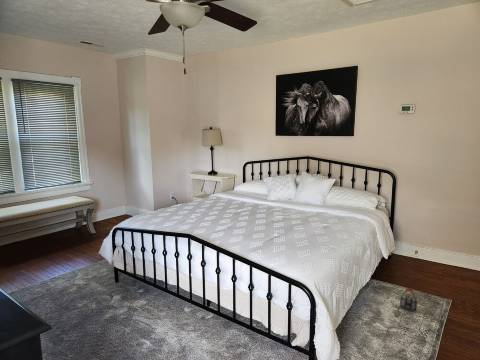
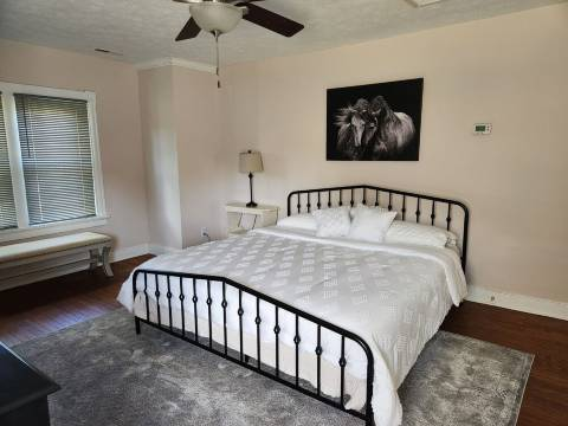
- bag [399,287,418,312]
